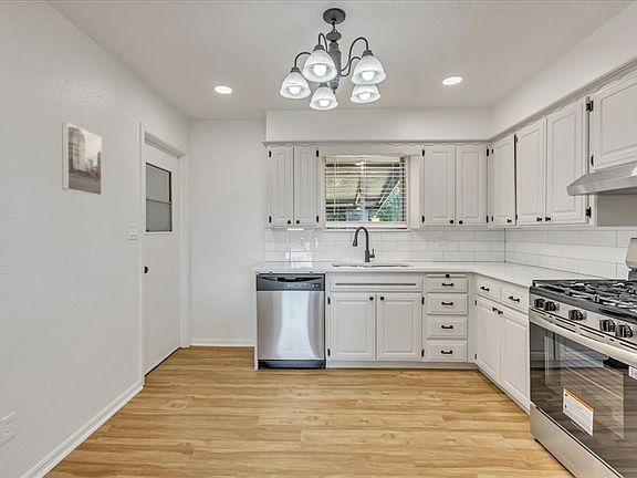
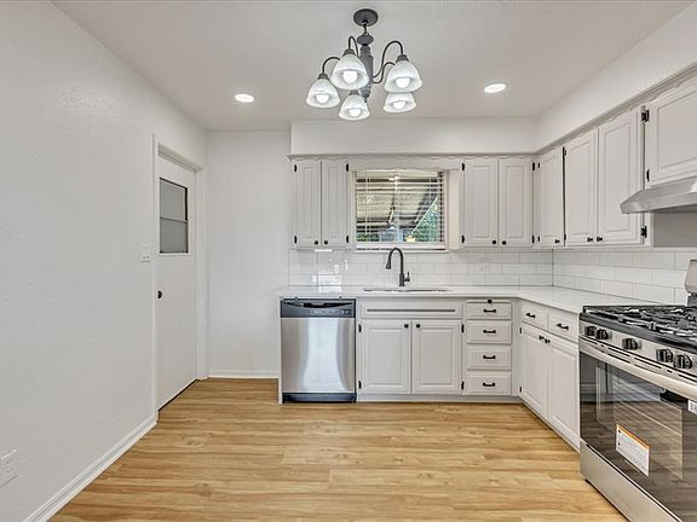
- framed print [61,122,103,197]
